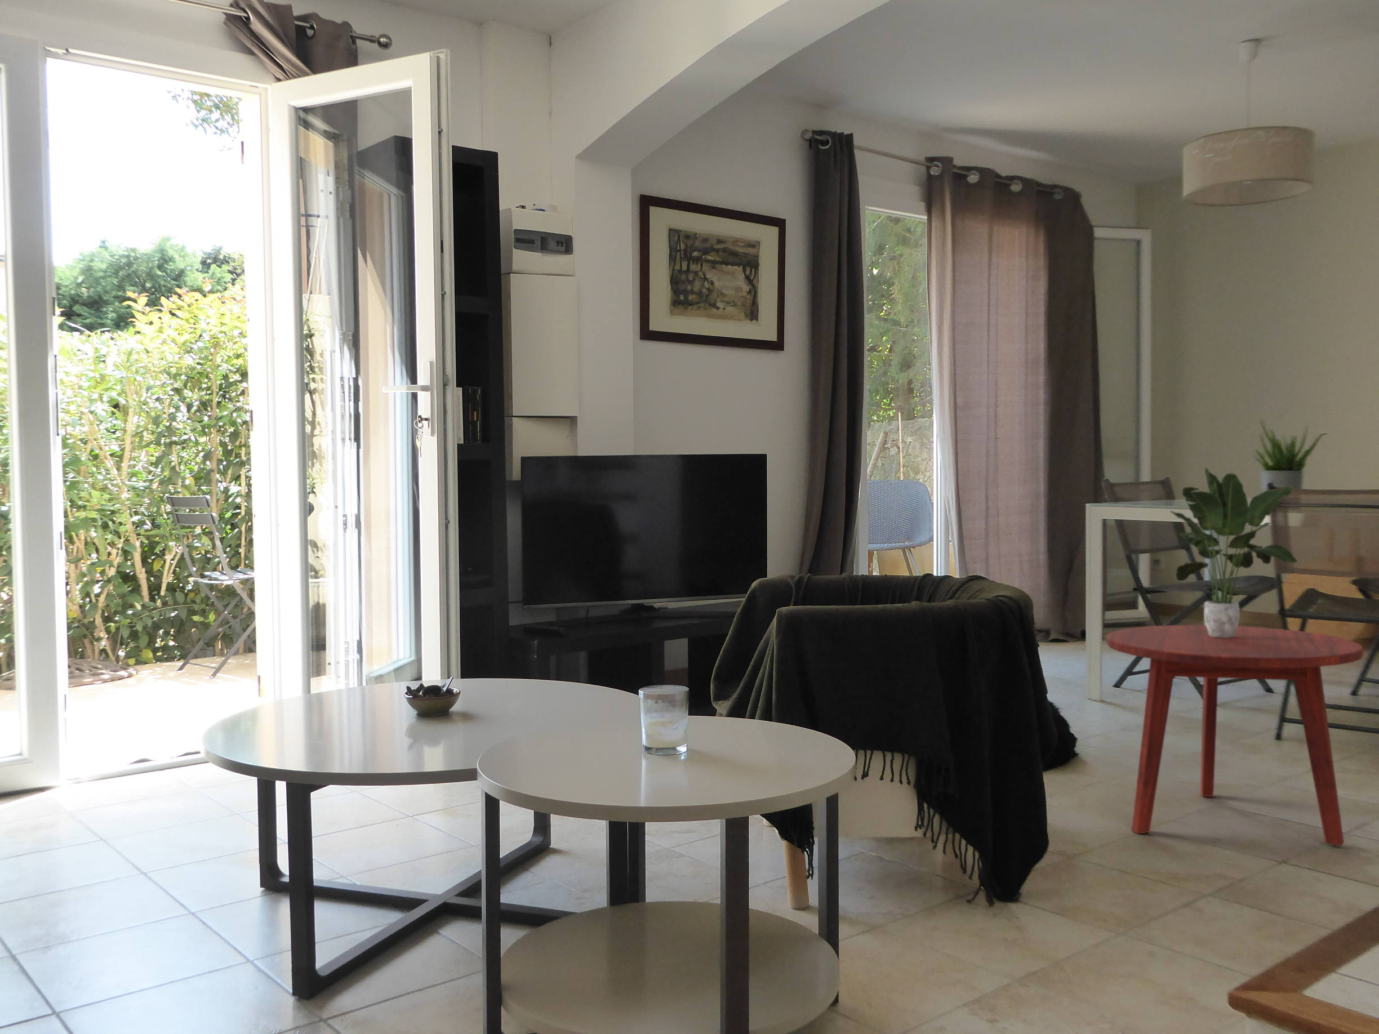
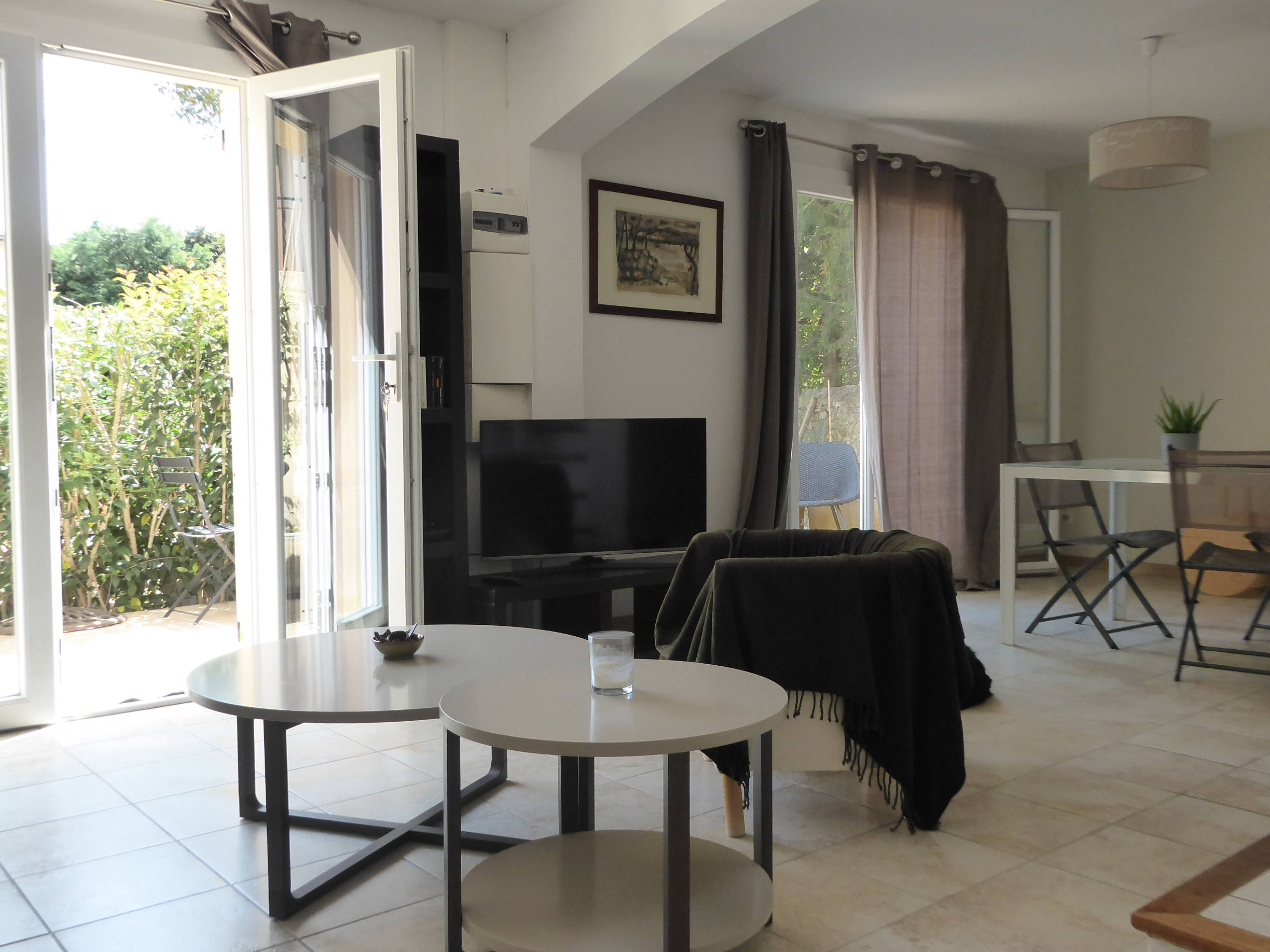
- side table [1105,625,1365,846]
- potted plant [1169,467,1299,638]
